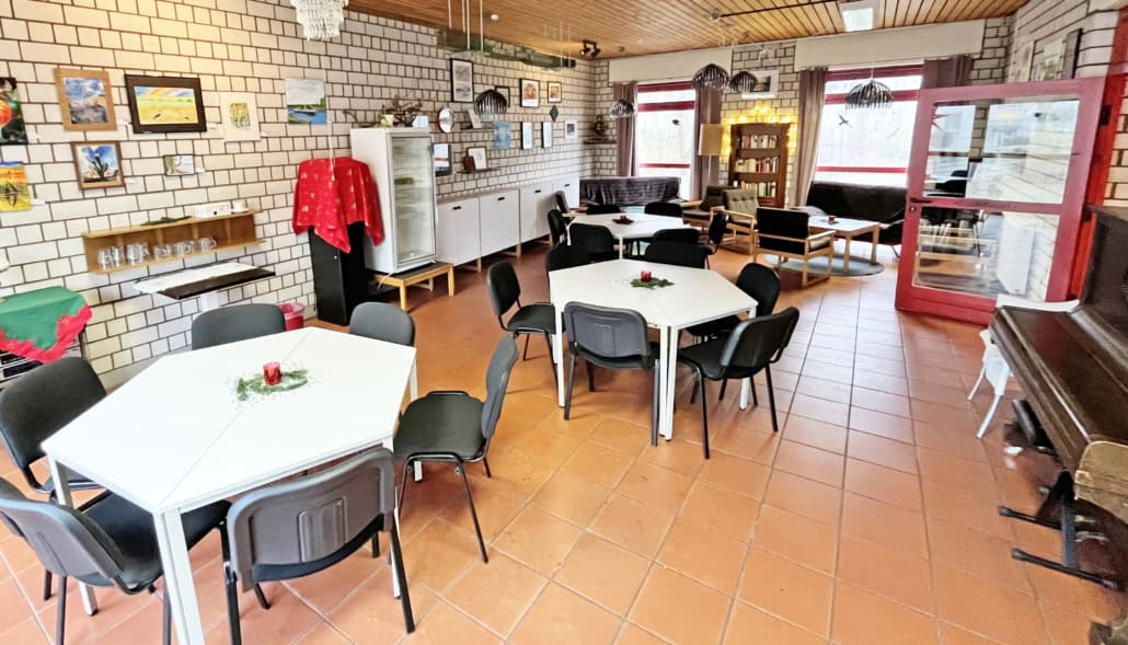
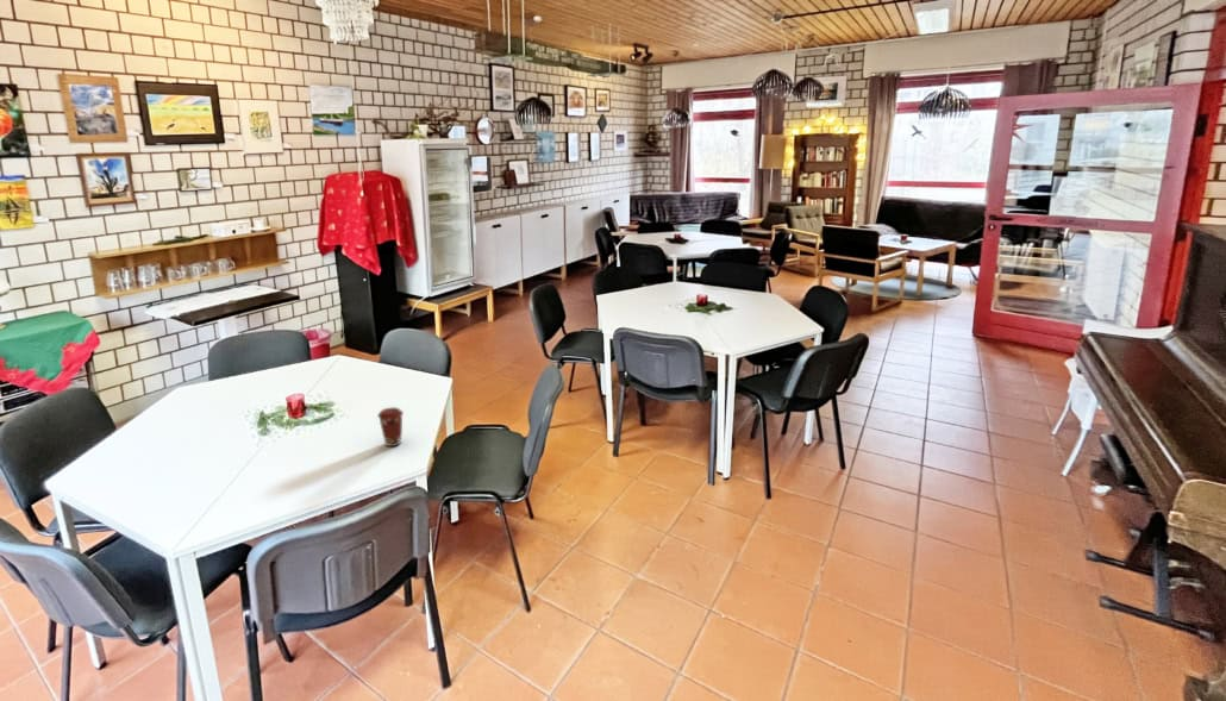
+ coffee cup [376,406,405,447]
